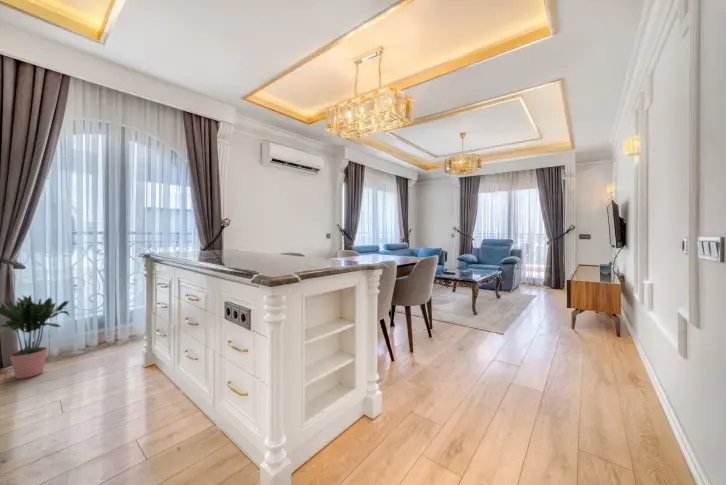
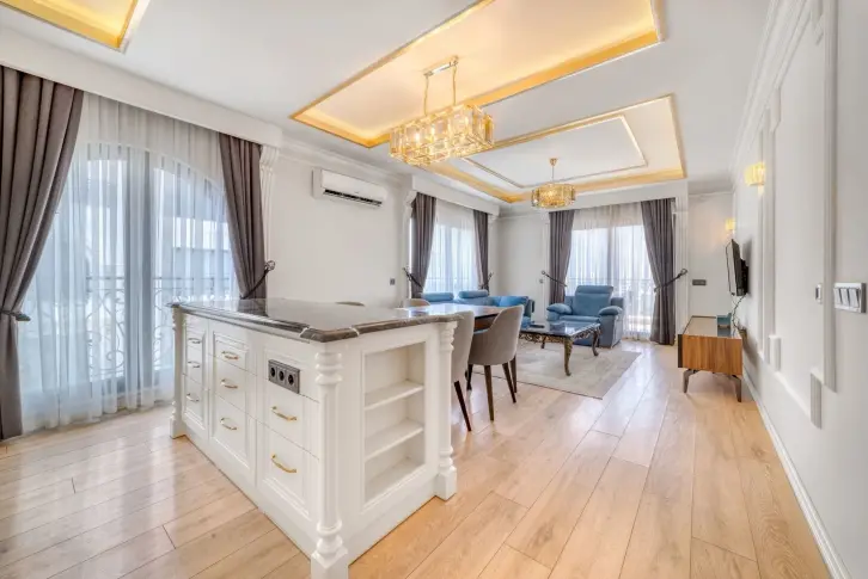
- potted plant [0,294,70,380]
